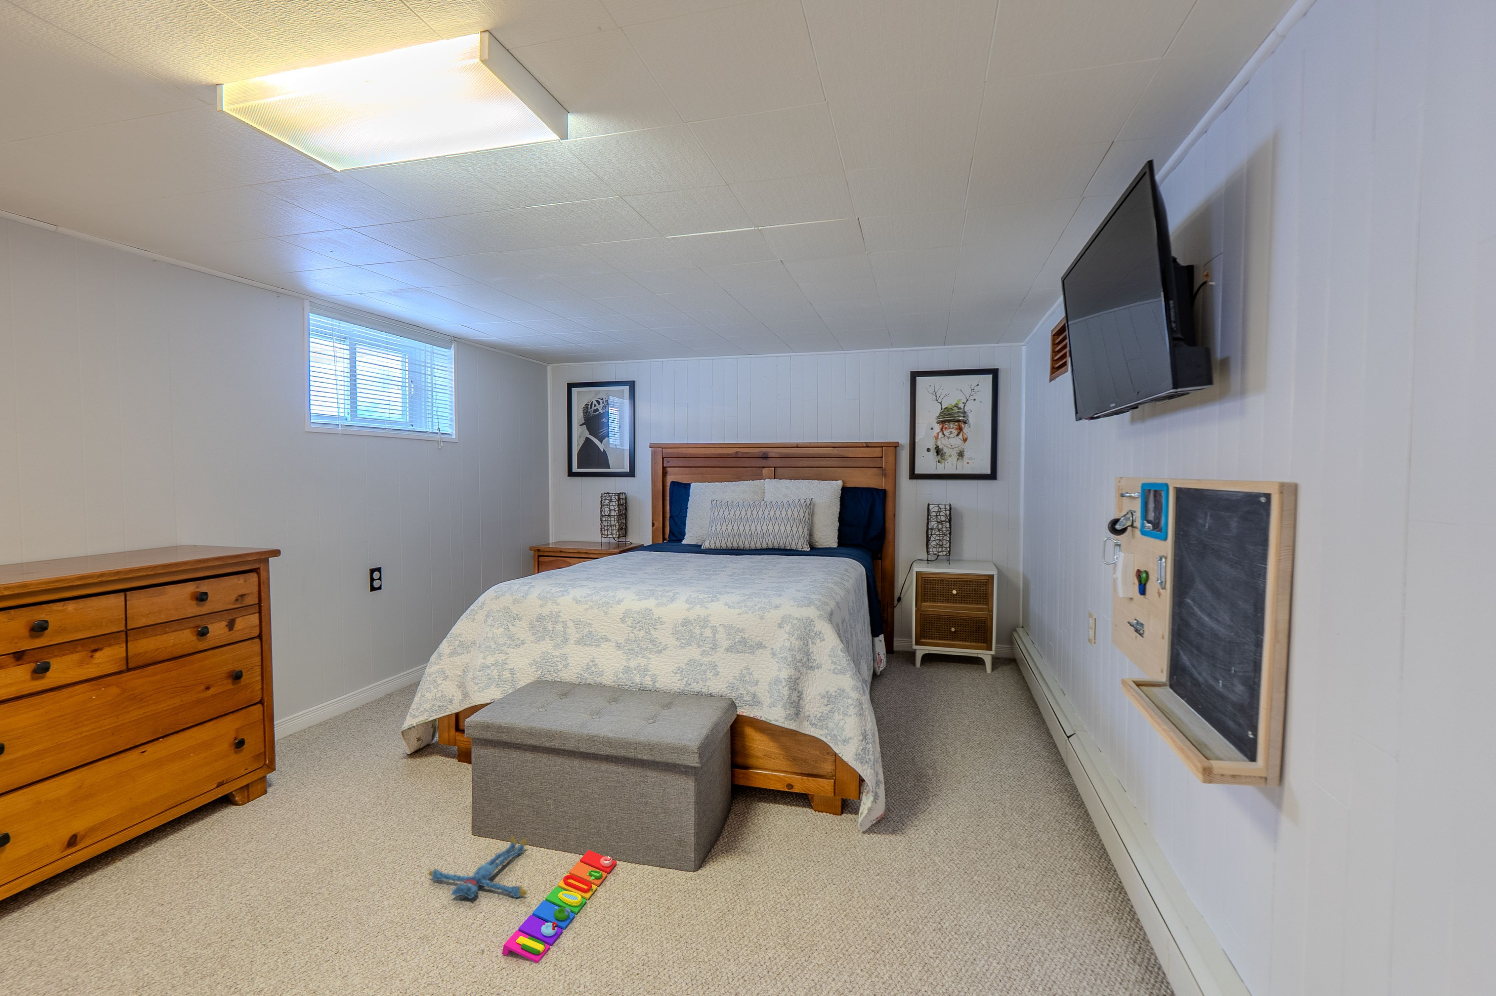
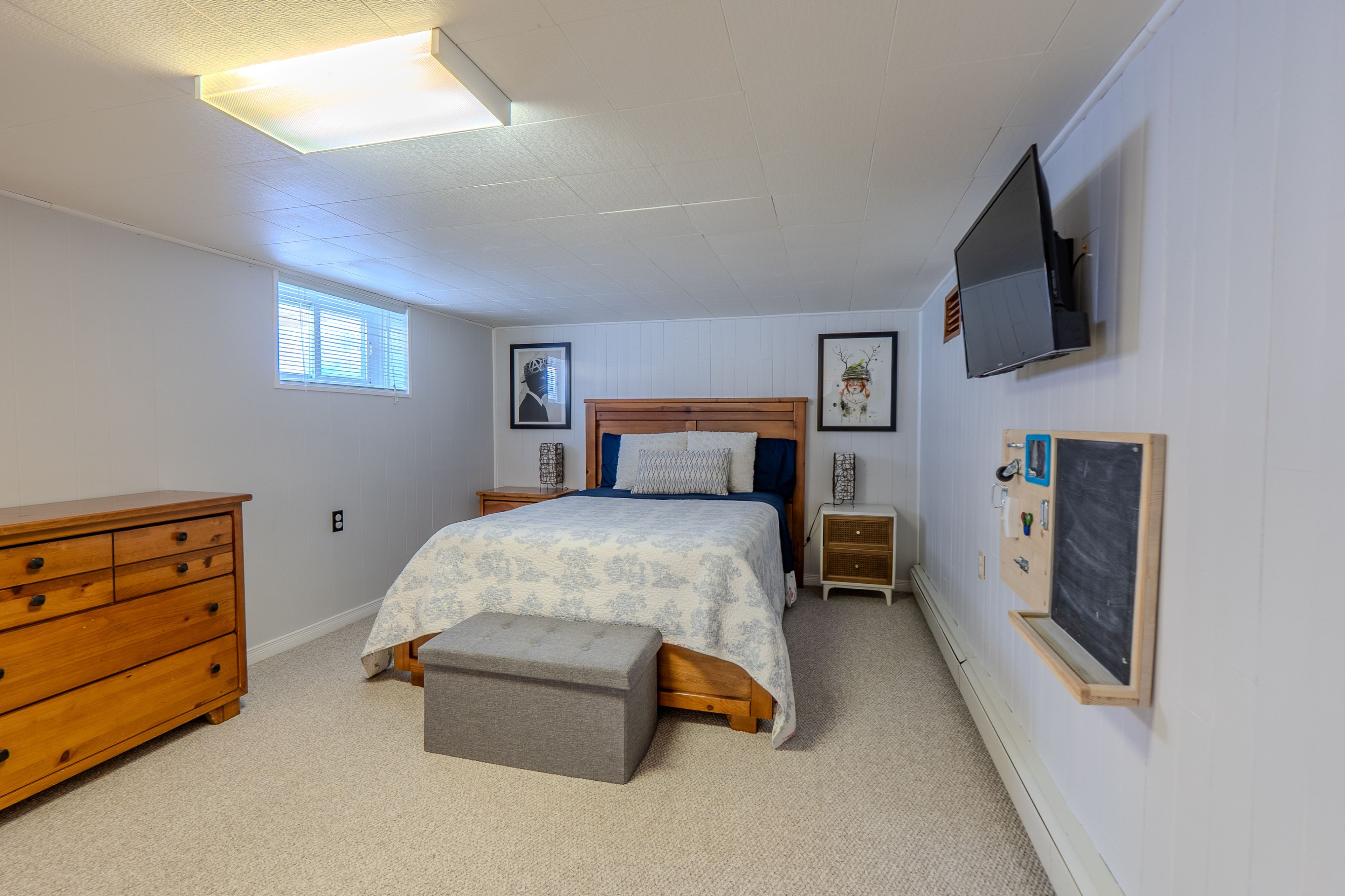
- plush toy [428,836,527,898]
- knob puzzle [502,849,617,964]
